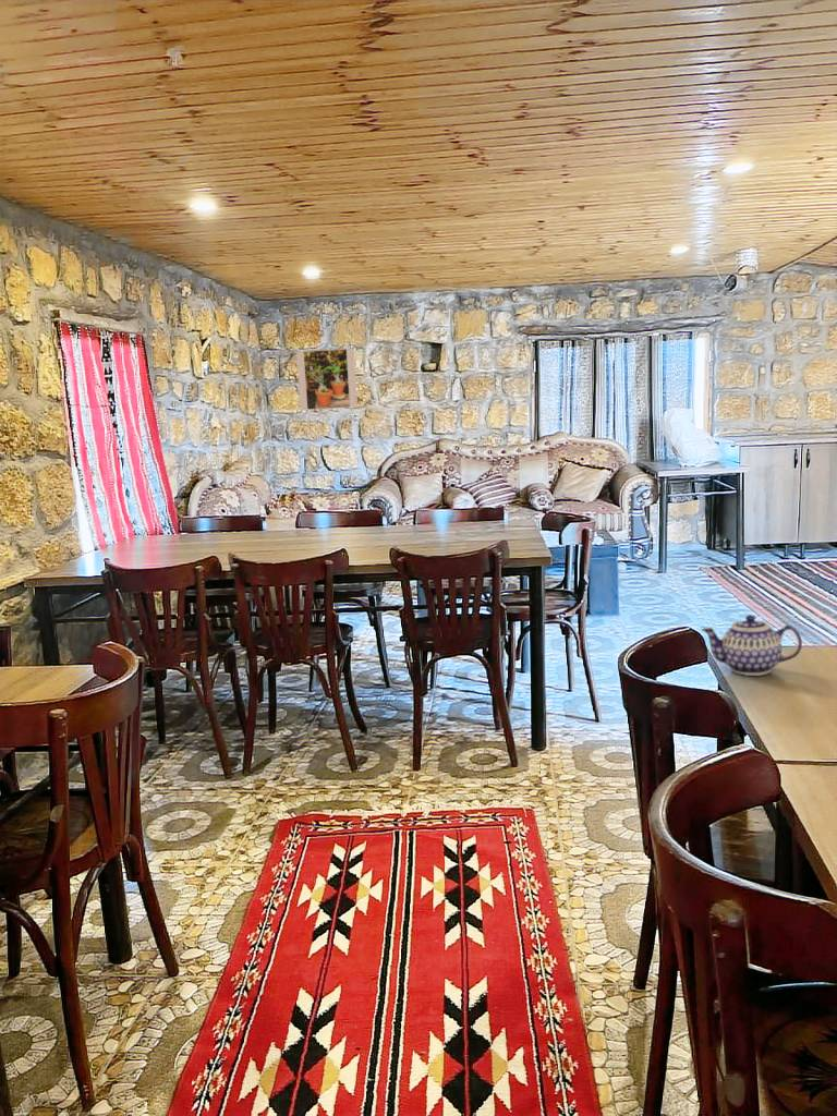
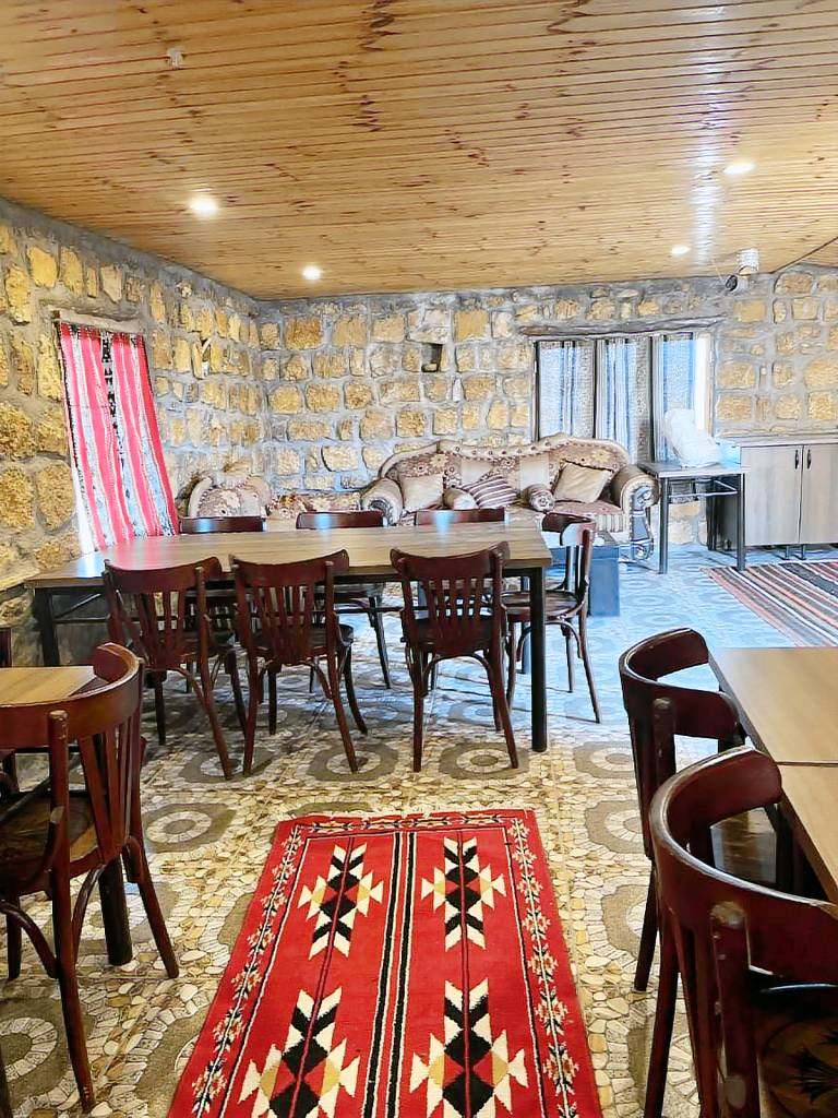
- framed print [295,348,359,411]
- teapot [701,614,803,677]
